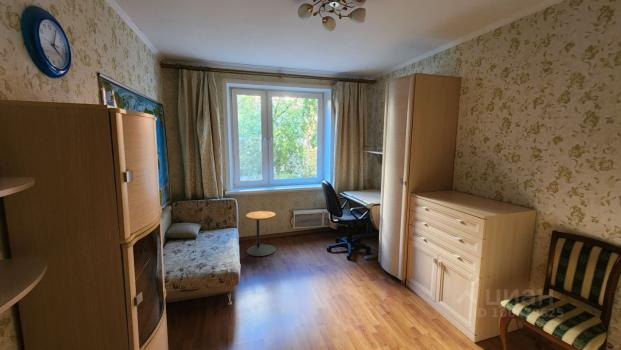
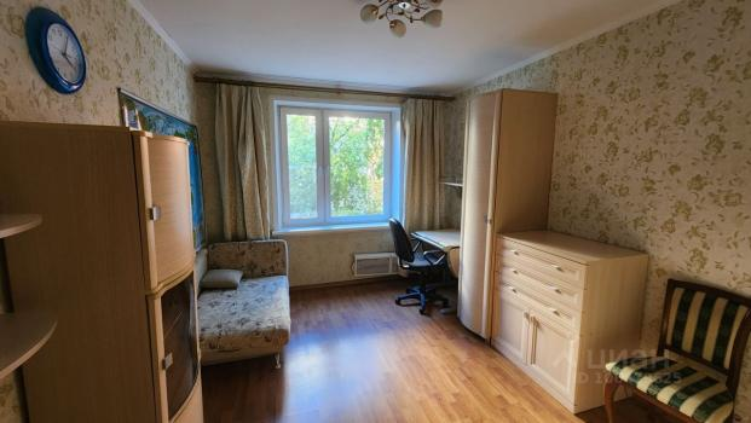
- side table [245,210,277,257]
